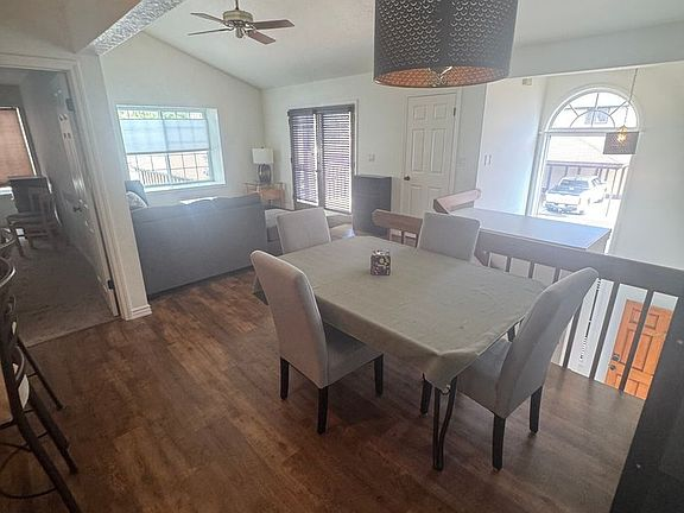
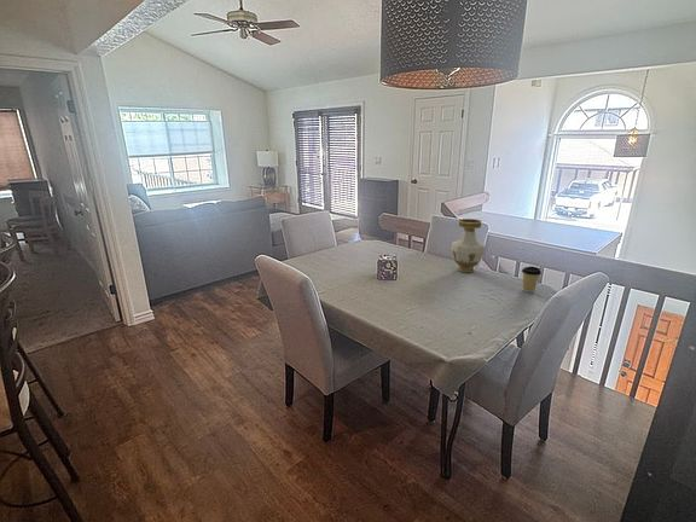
+ coffee cup [521,266,543,294]
+ vase [450,218,486,273]
